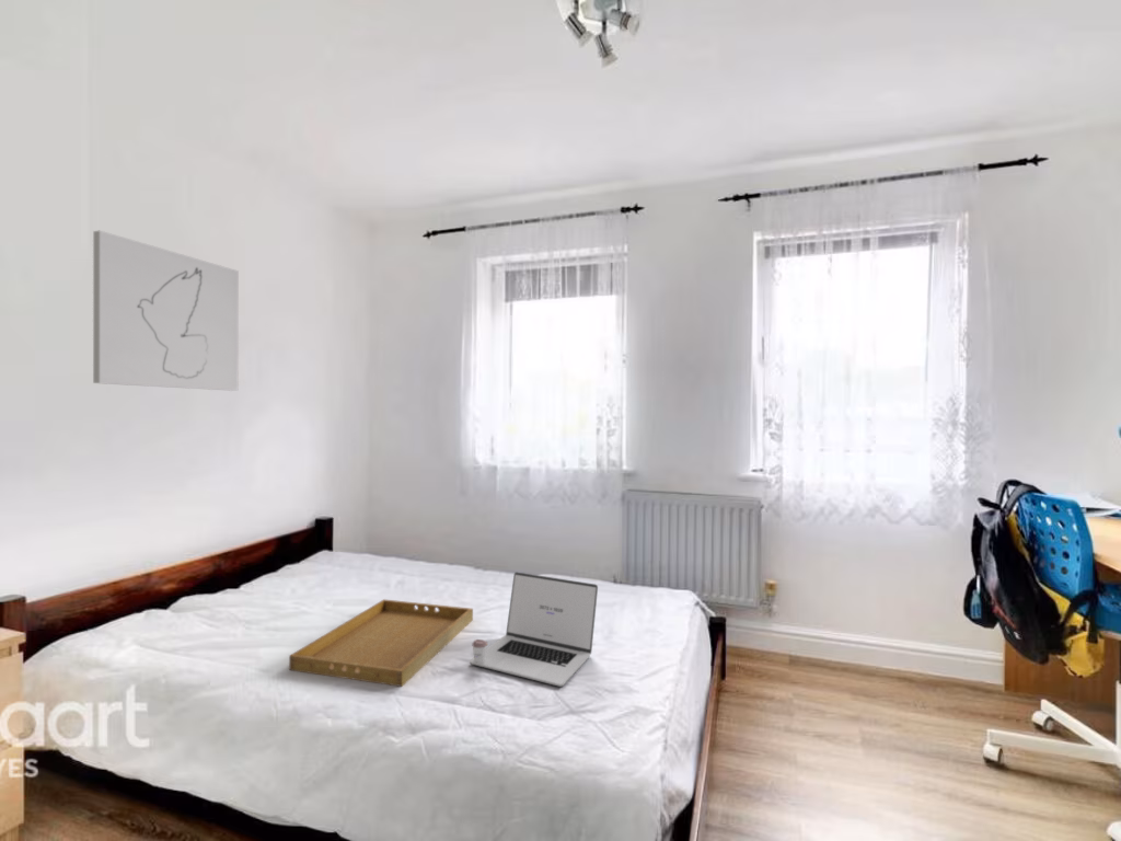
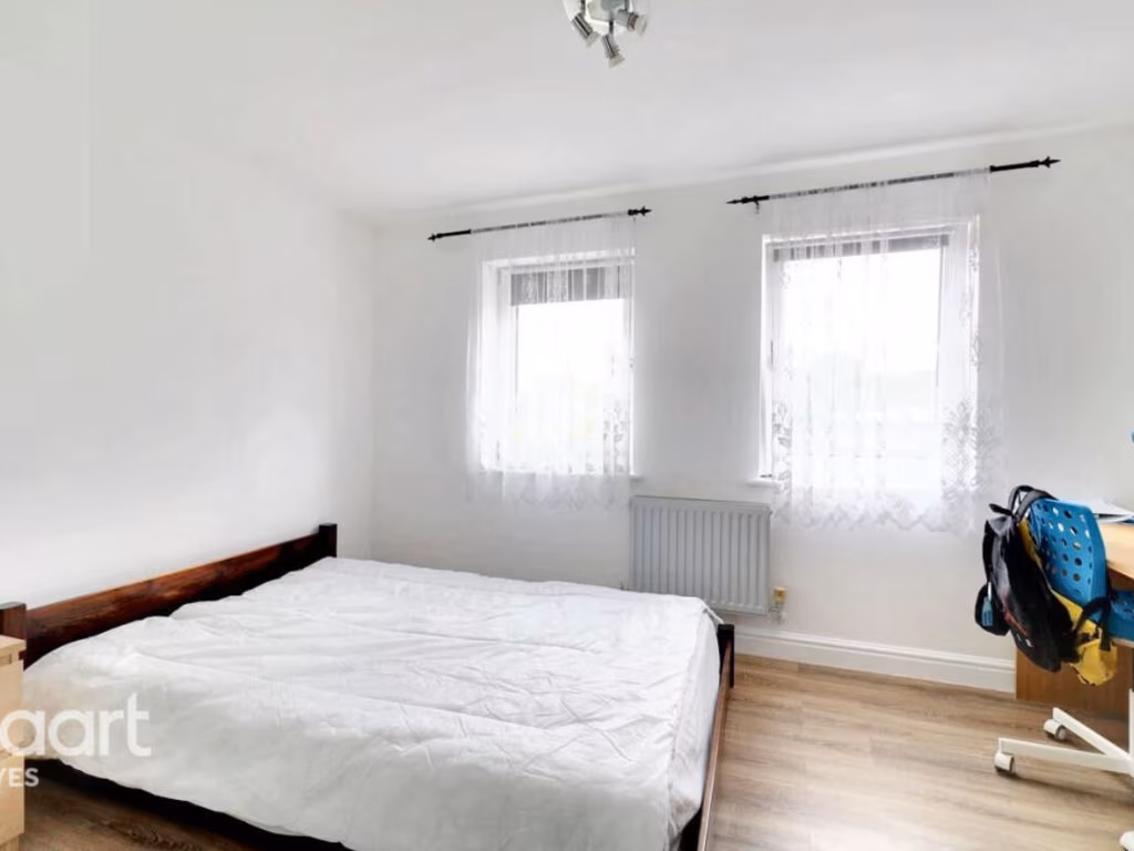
- laptop [469,571,599,688]
- tray [288,598,474,688]
- wall art [92,230,240,392]
